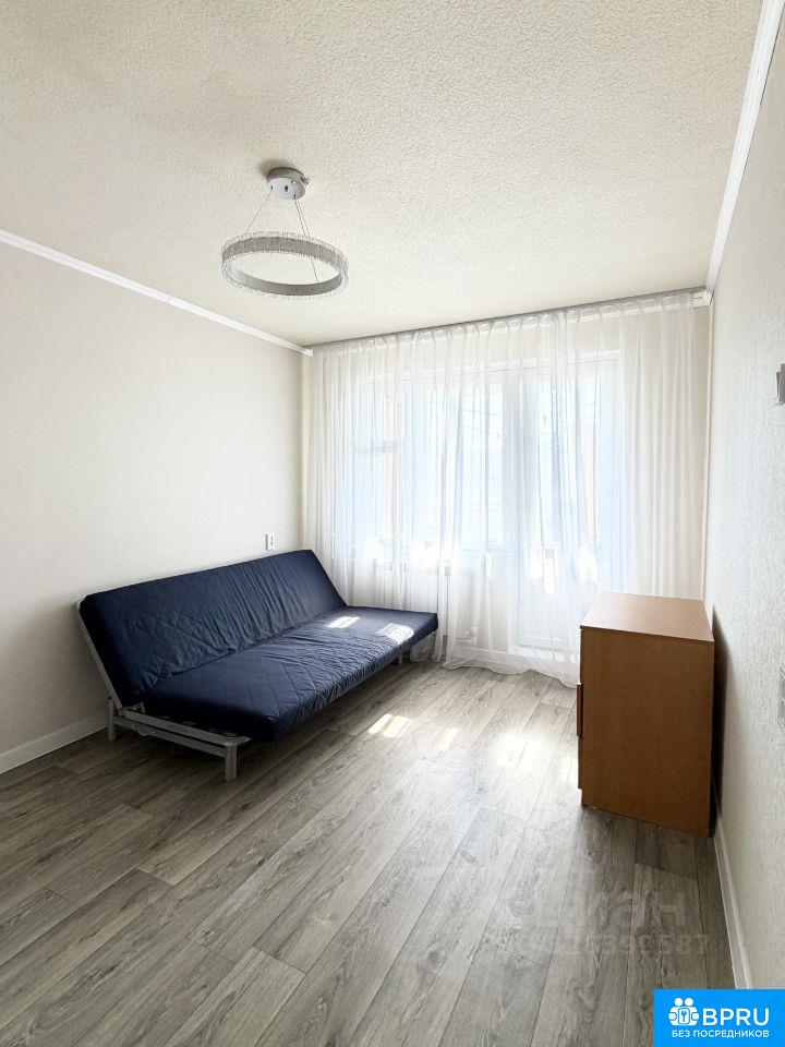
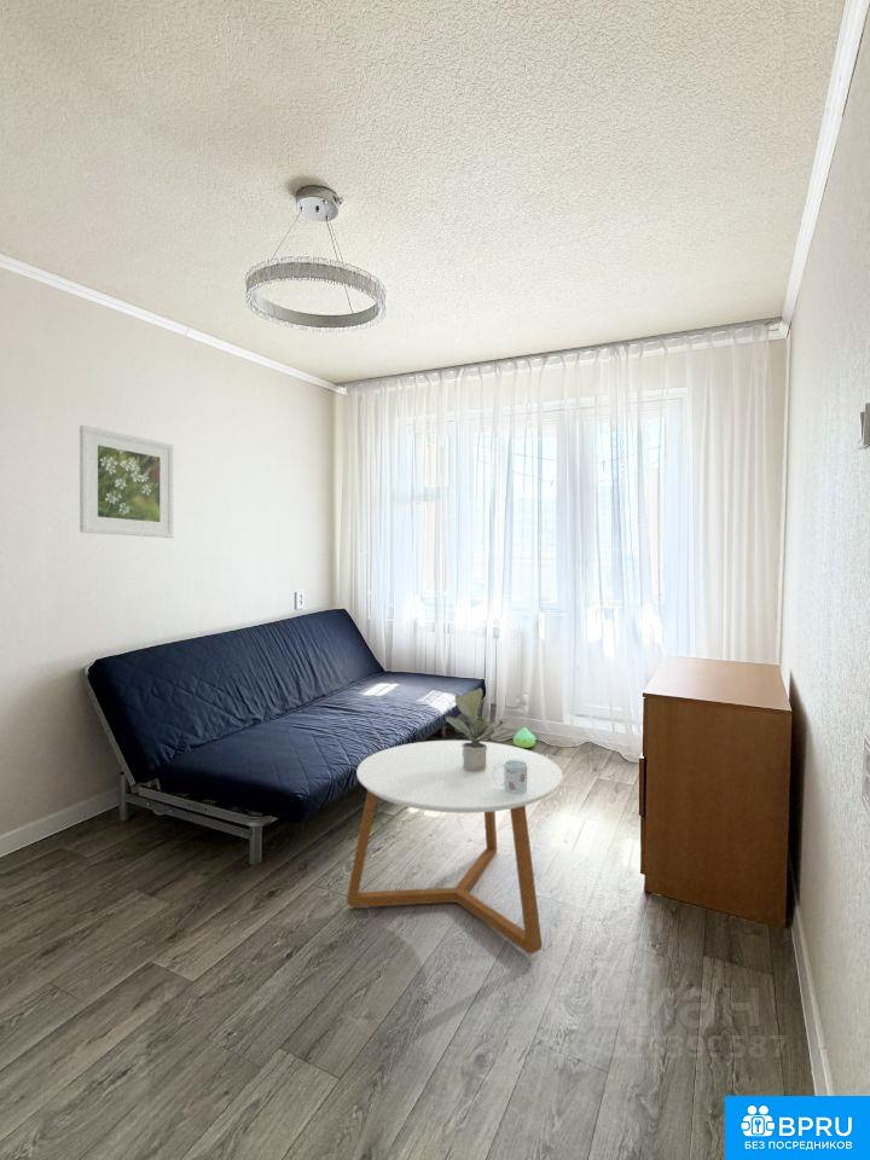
+ plush toy [512,726,536,749]
+ coffee table [346,740,563,956]
+ mug [493,760,528,795]
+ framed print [79,424,174,539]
+ potted plant [445,688,509,772]
